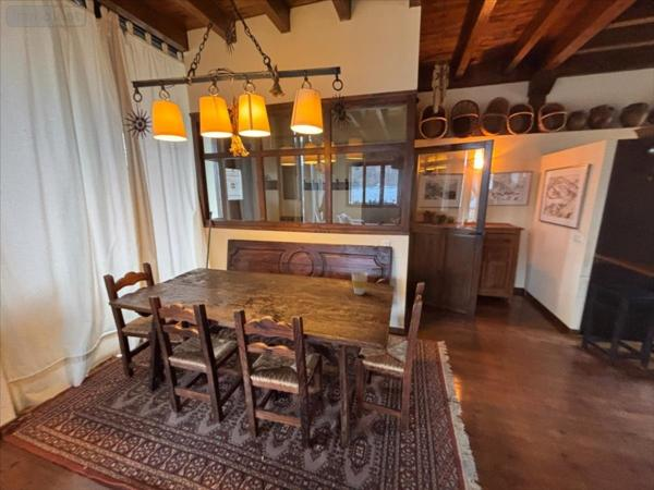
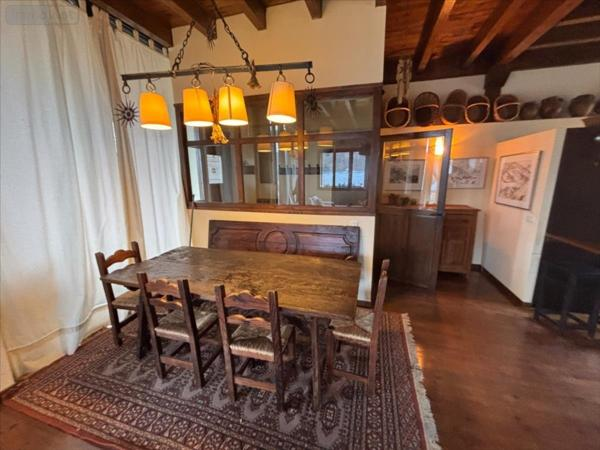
- cup [350,270,370,296]
